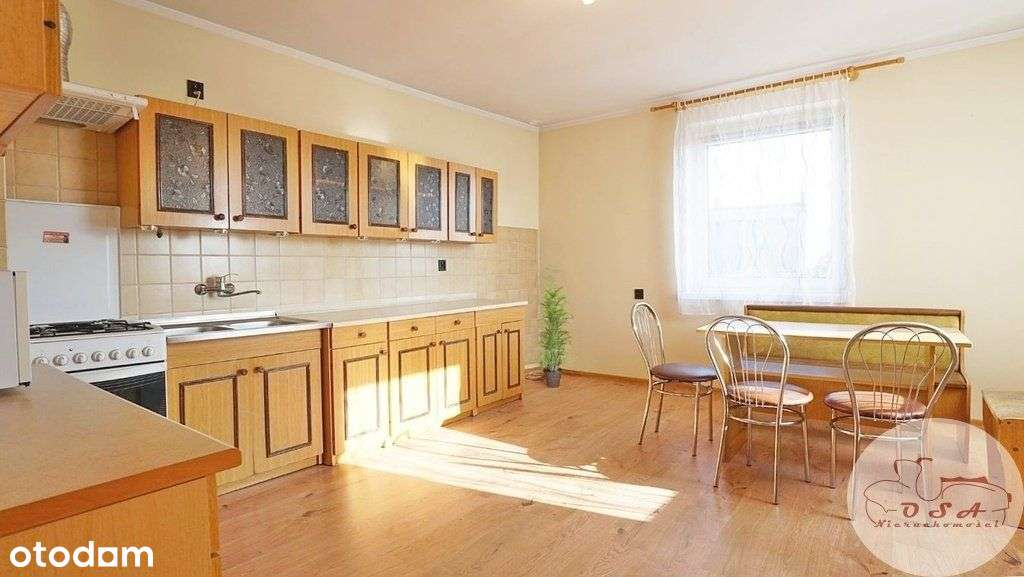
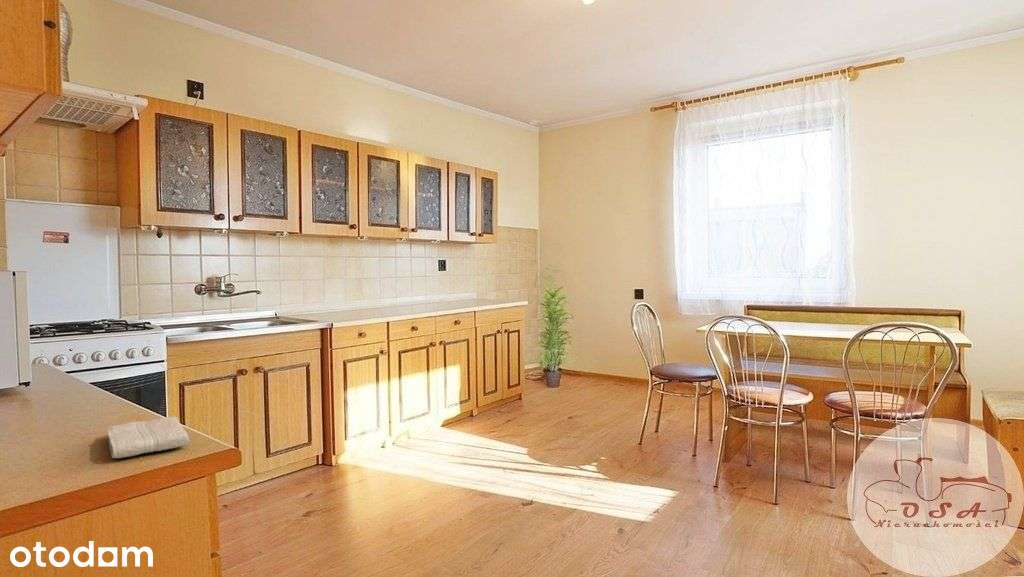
+ washcloth [106,416,191,459]
